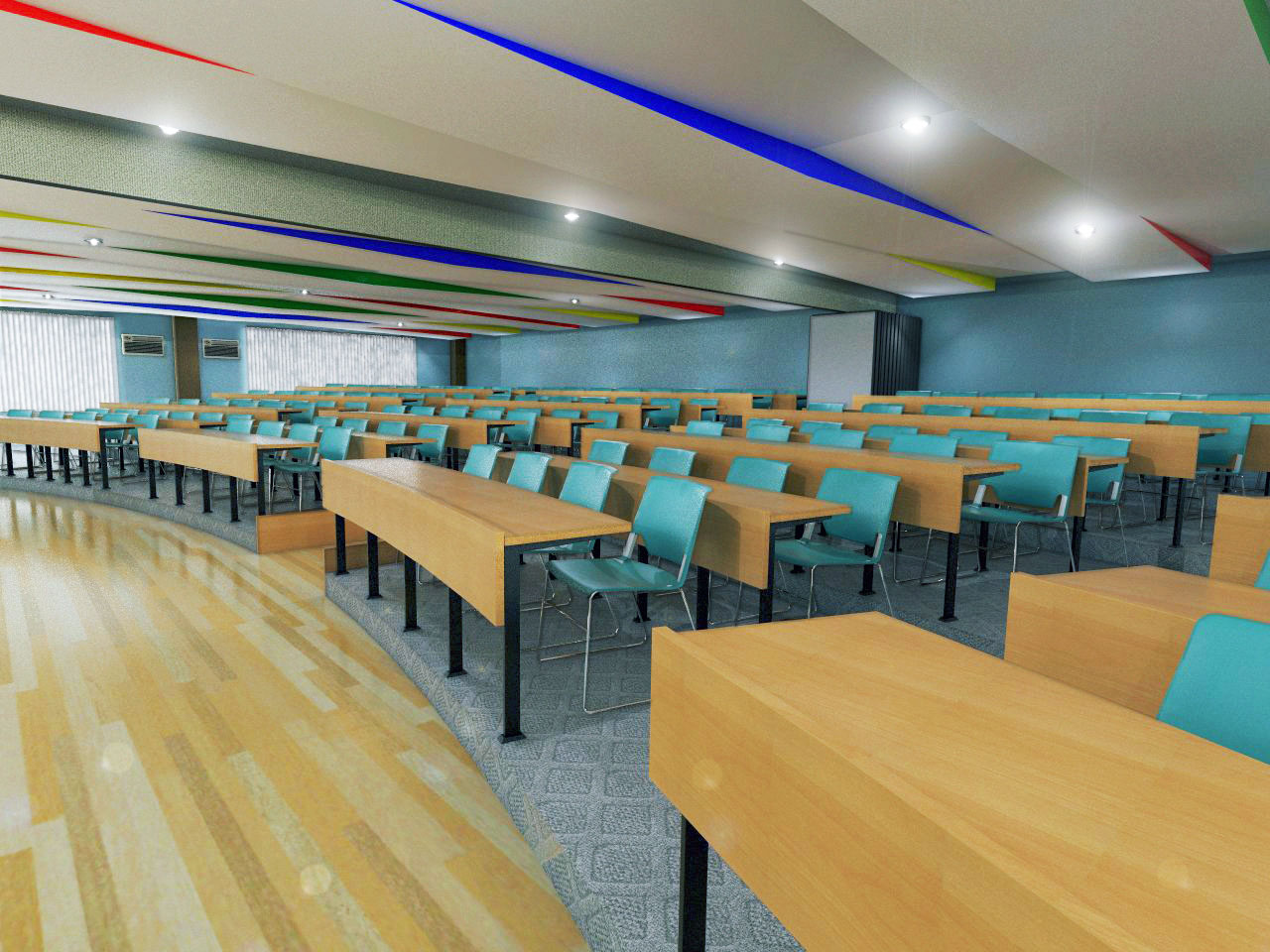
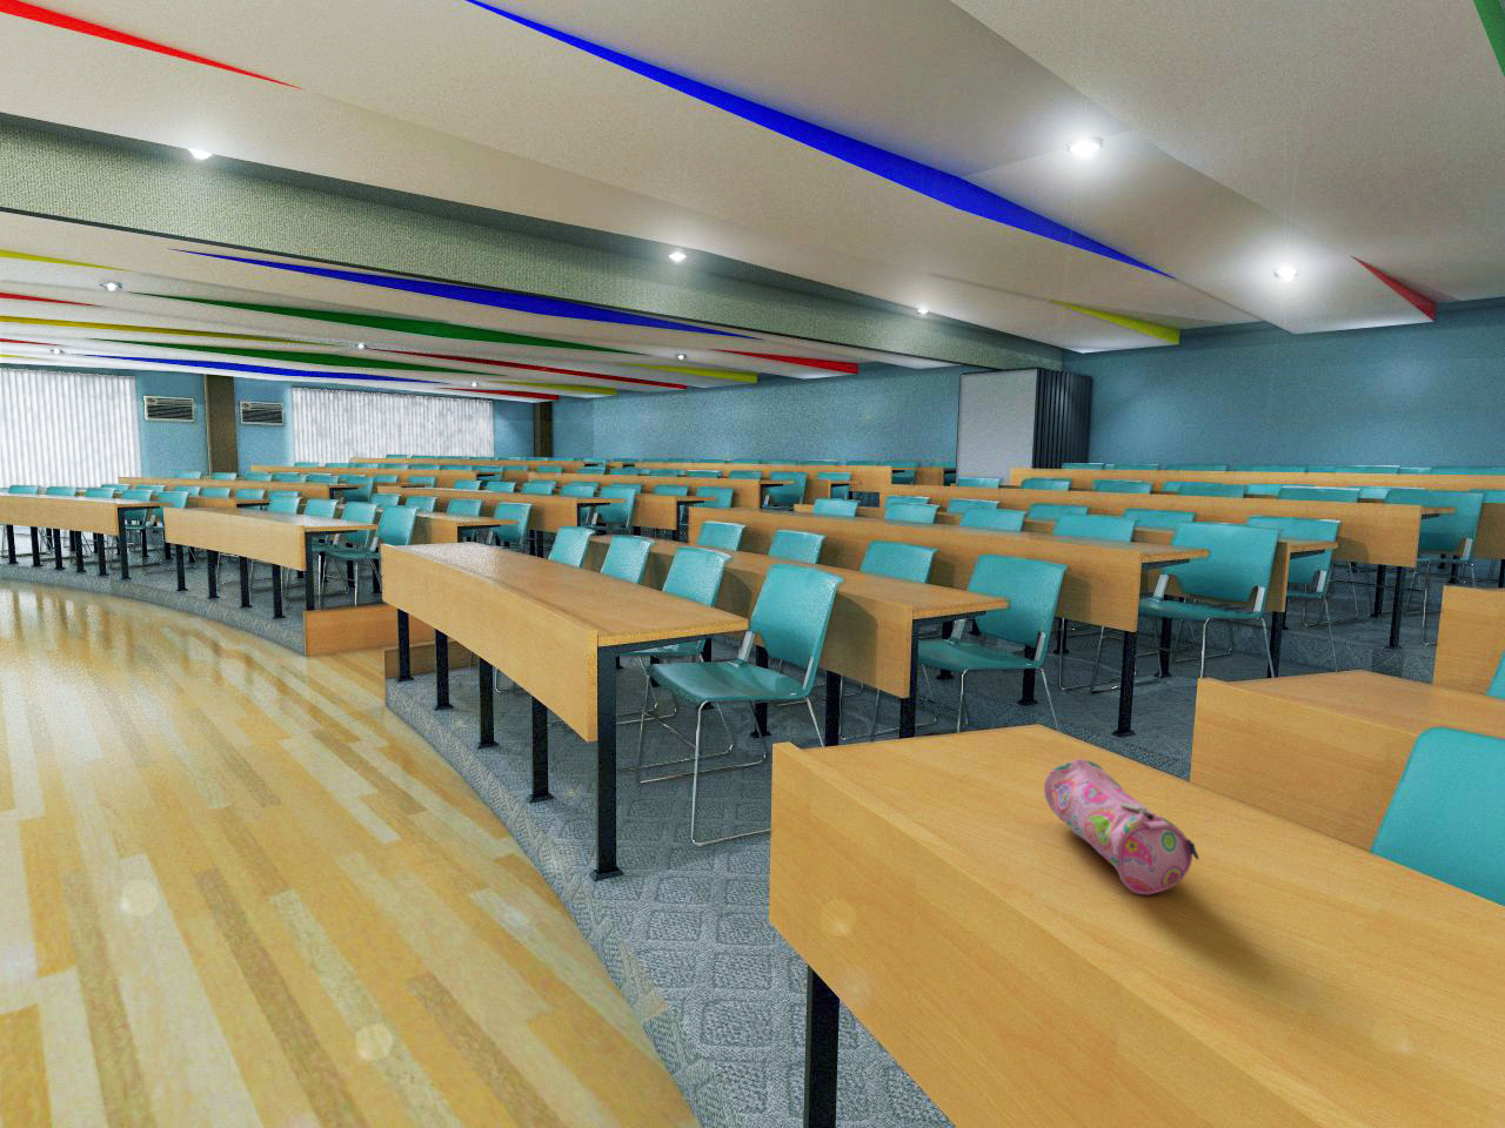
+ pencil case [1043,758,1200,897]
